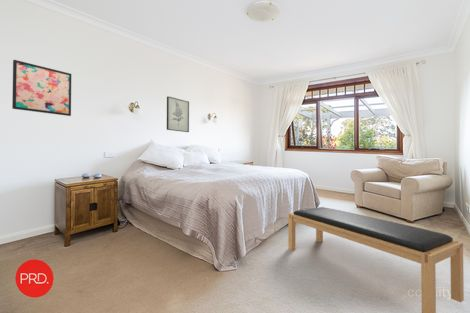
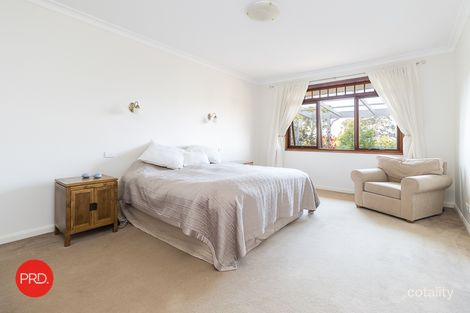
- wall art [11,59,72,117]
- bench [287,206,465,313]
- wall art [166,95,190,133]
